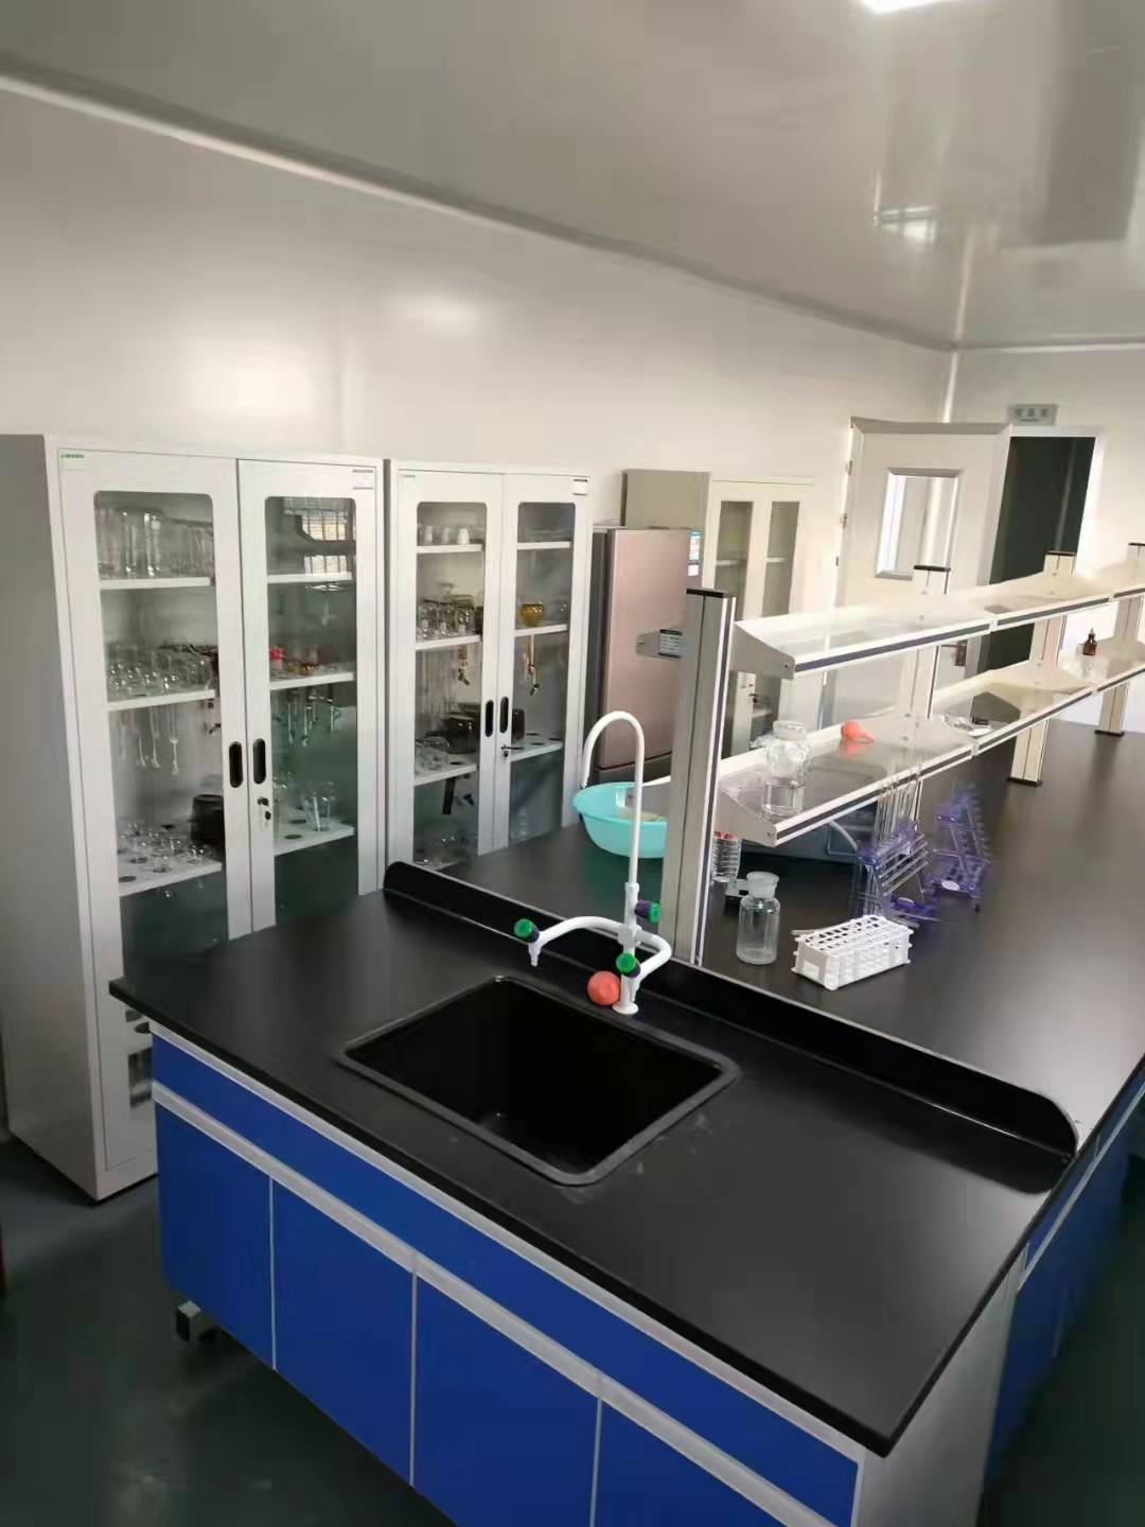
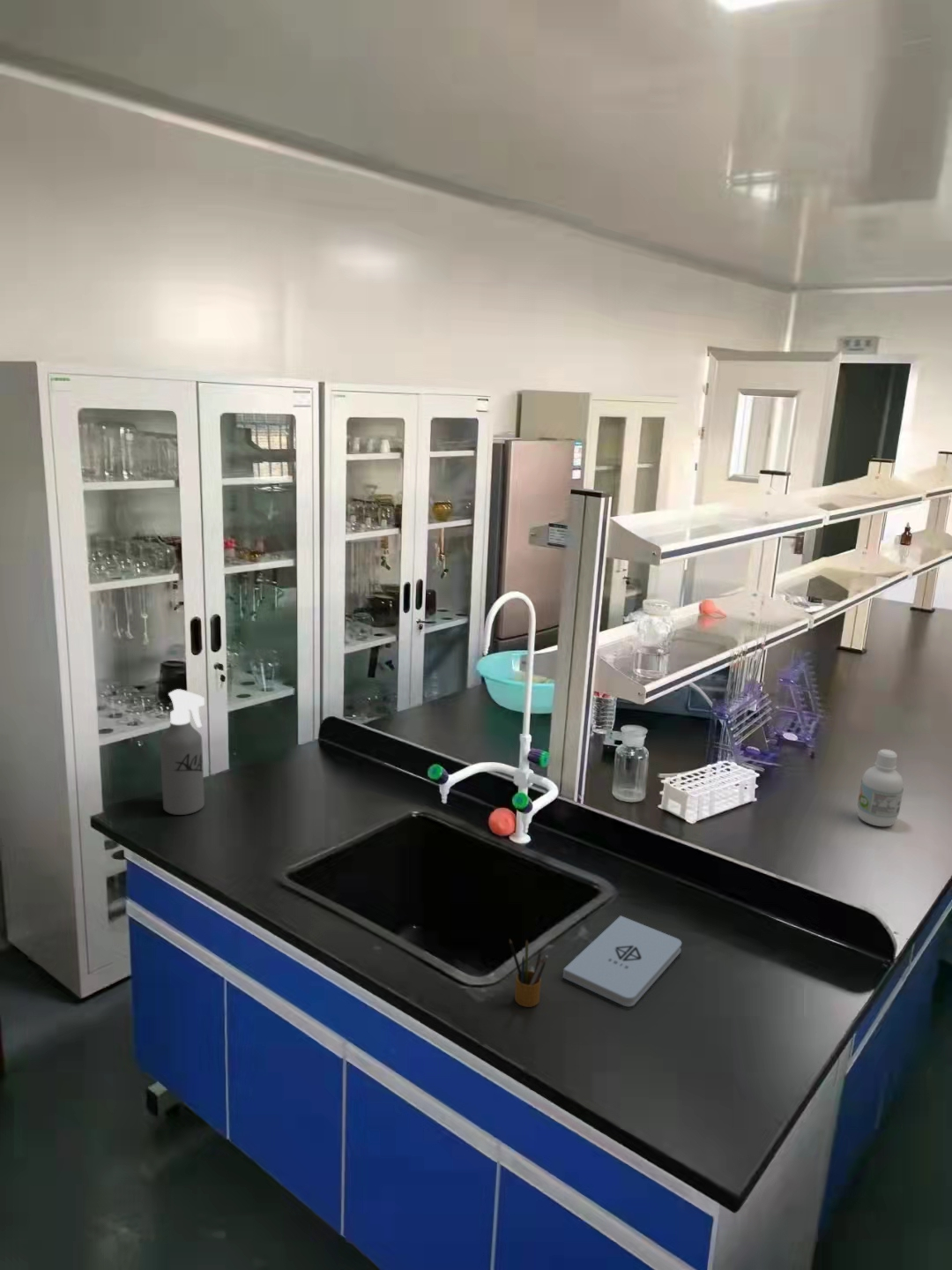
+ pencil box [509,938,549,1008]
+ bottle [857,749,904,827]
+ notepad [562,915,682,1007]
+ spray bottle [160,688,205,816]
